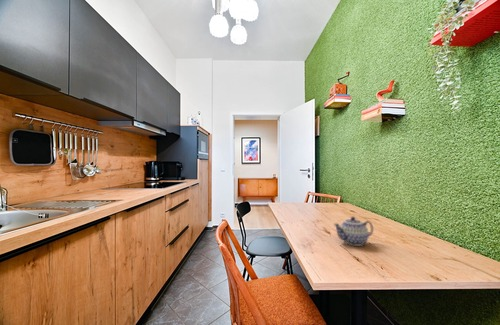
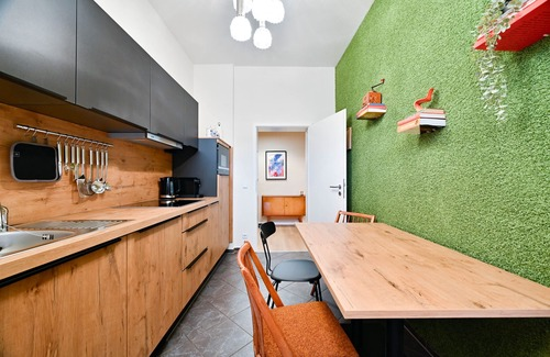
- teapot [332,216,374,247]
